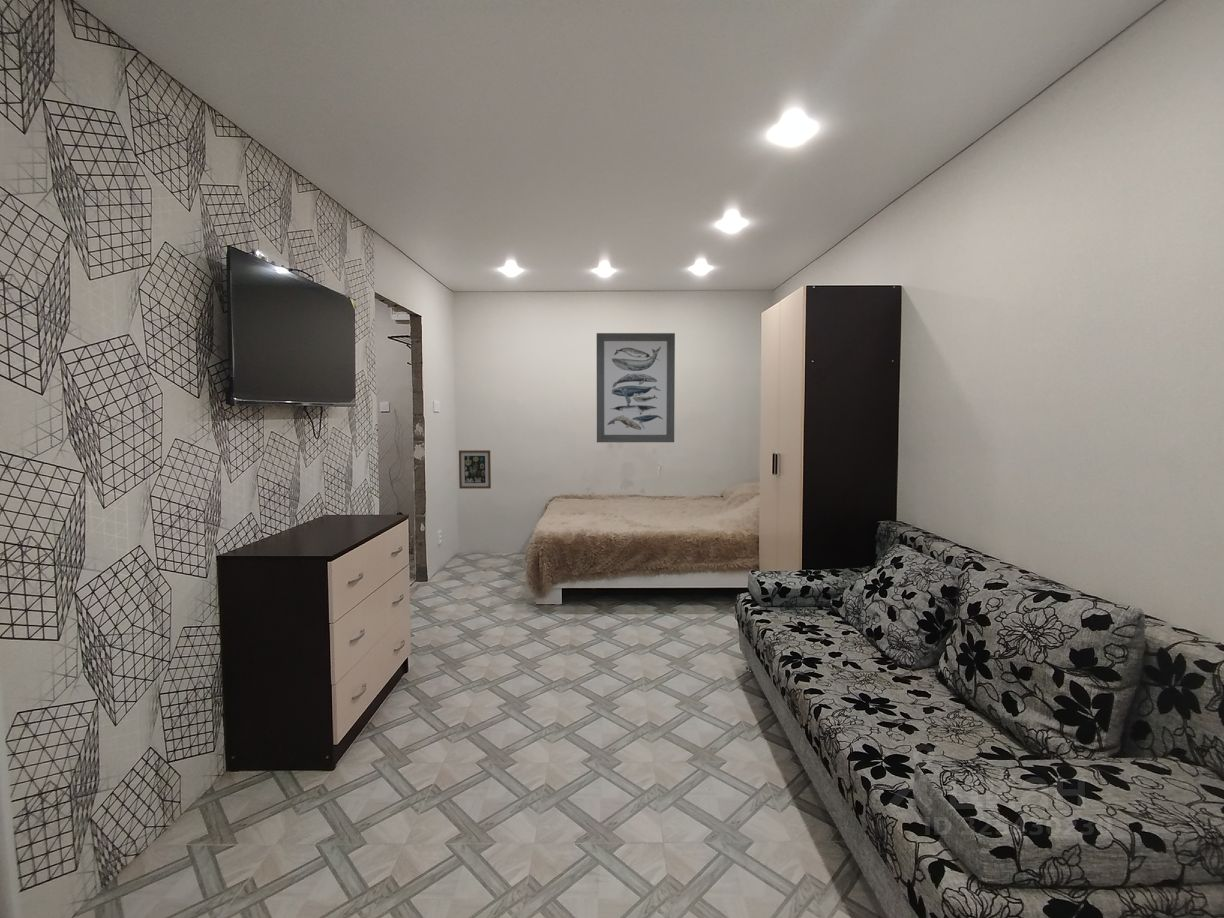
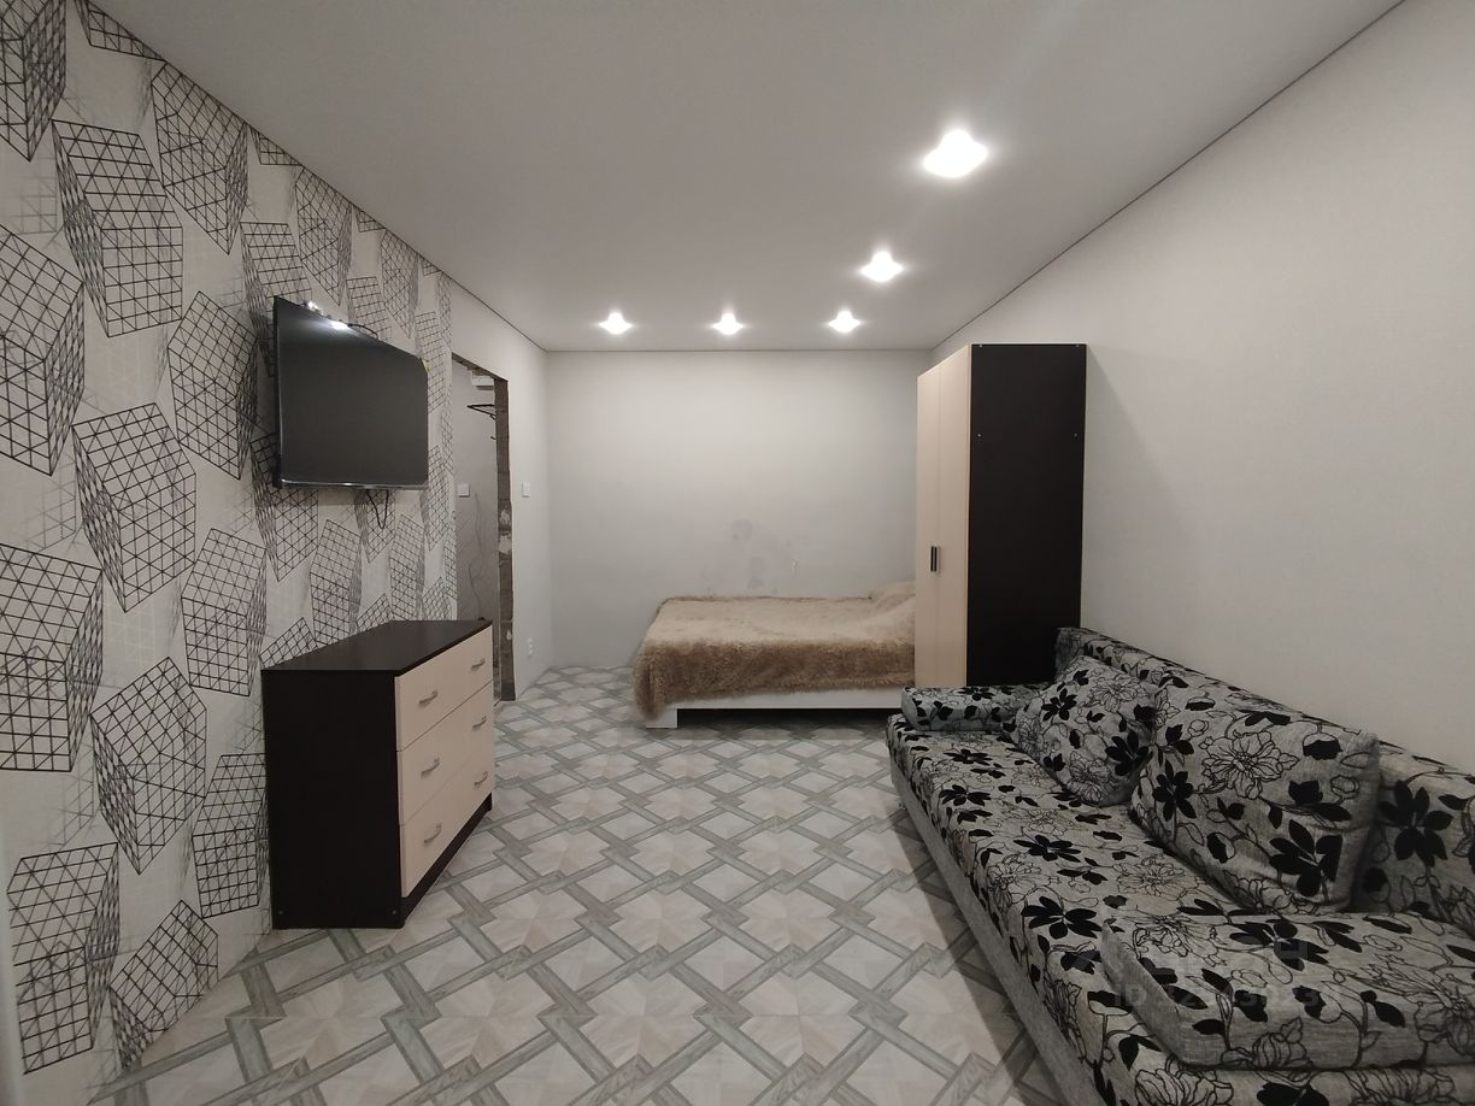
- wall art [596,332,676,443]
- wall art [458,449,492,490]
